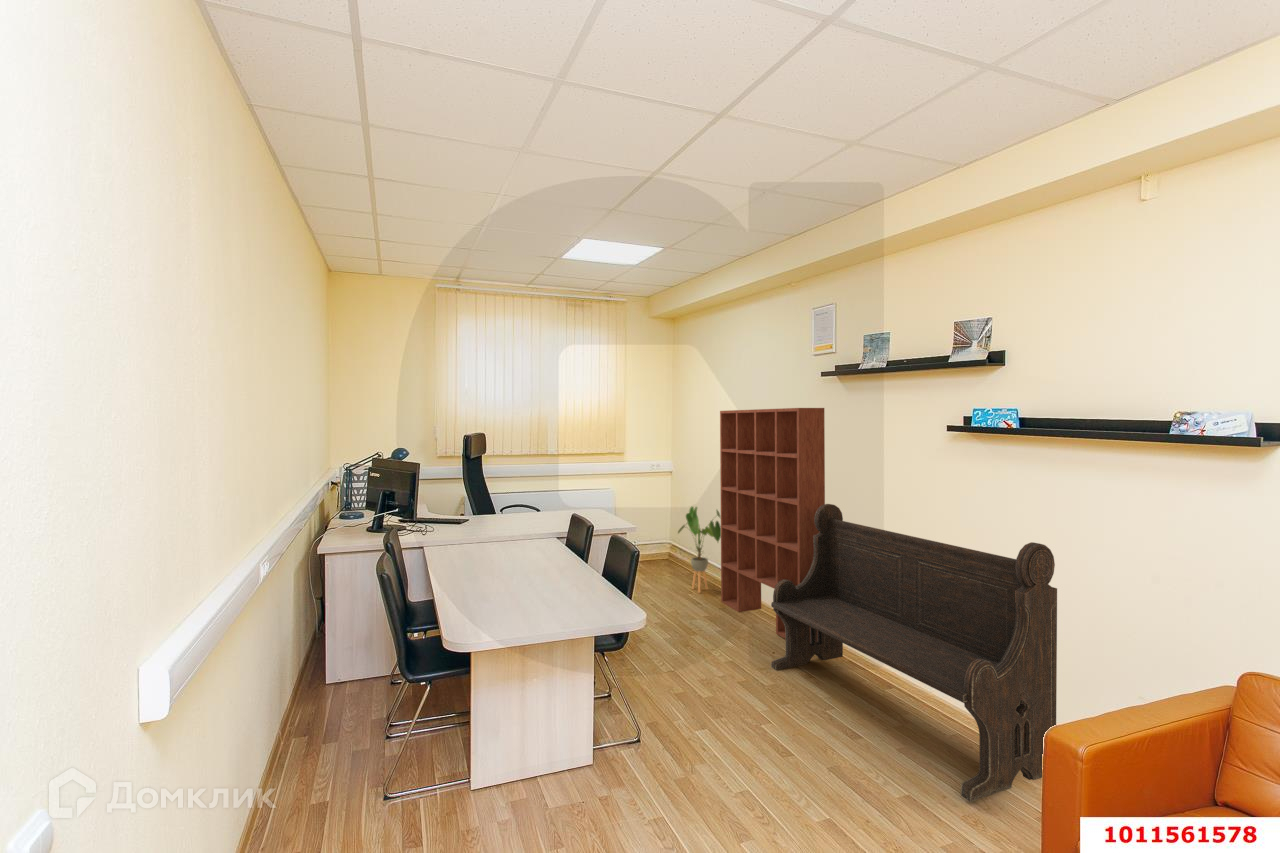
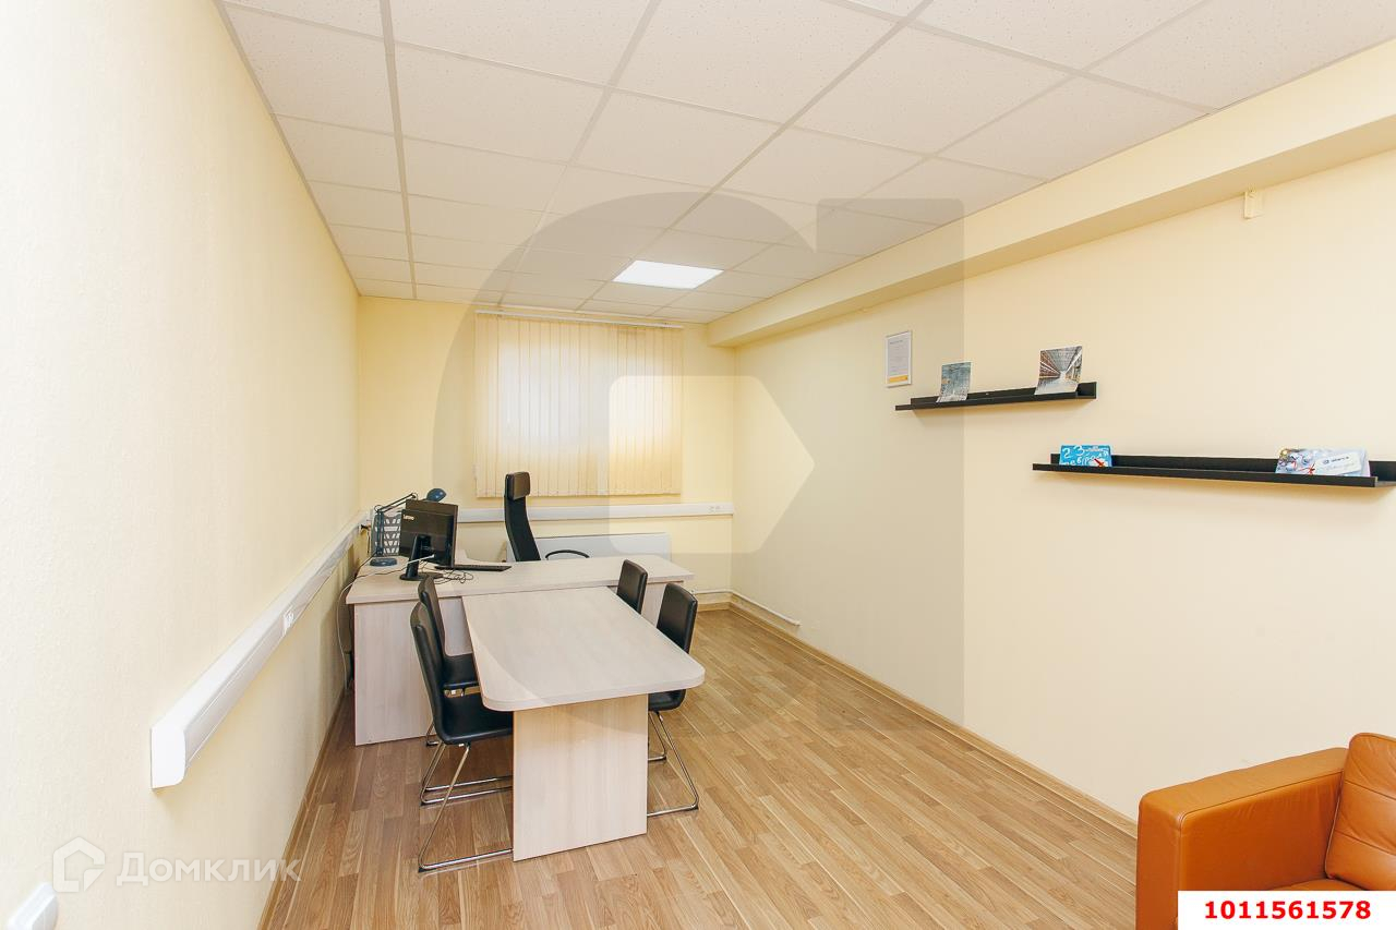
- bookshelf [719,407,826,641]
- house plant [677,505,721,594]
- bench [770,503,1058,803]
